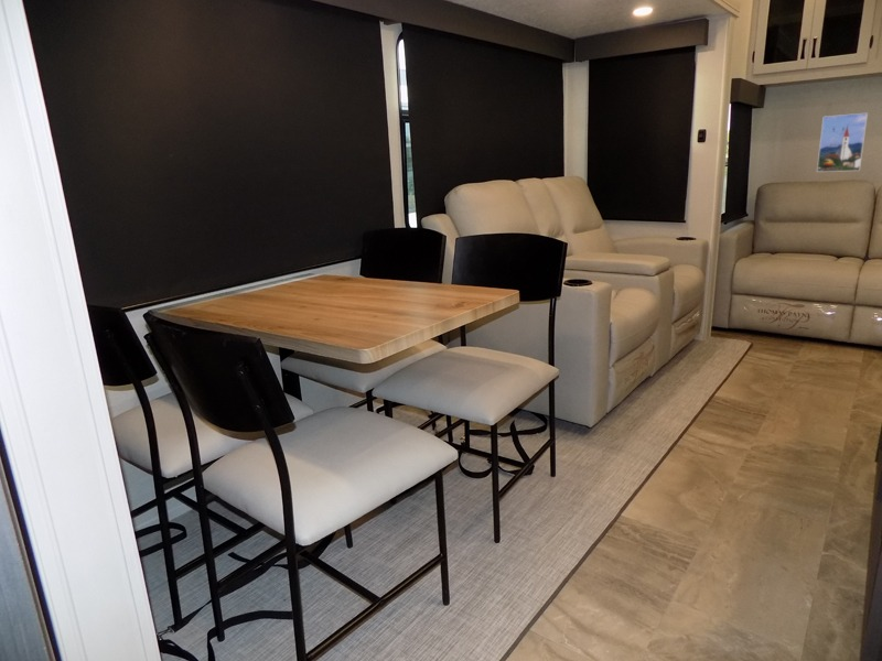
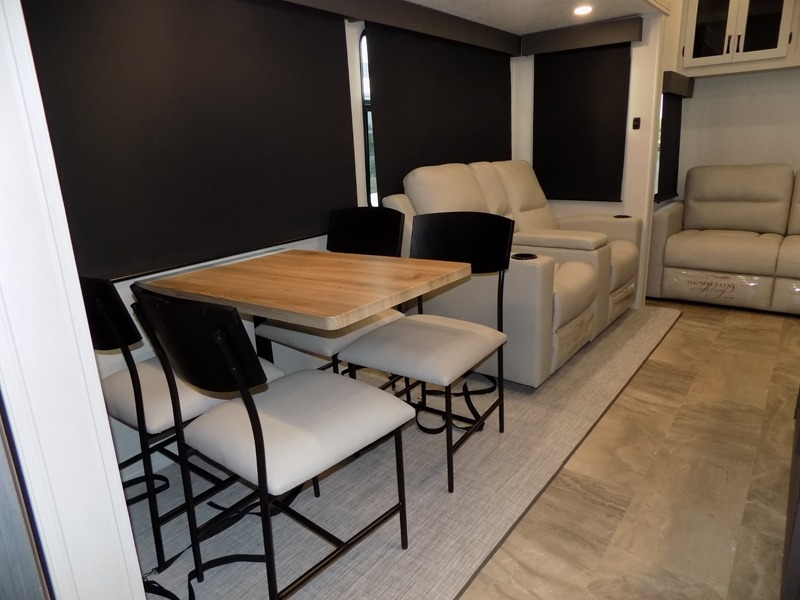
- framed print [816,112,869,173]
